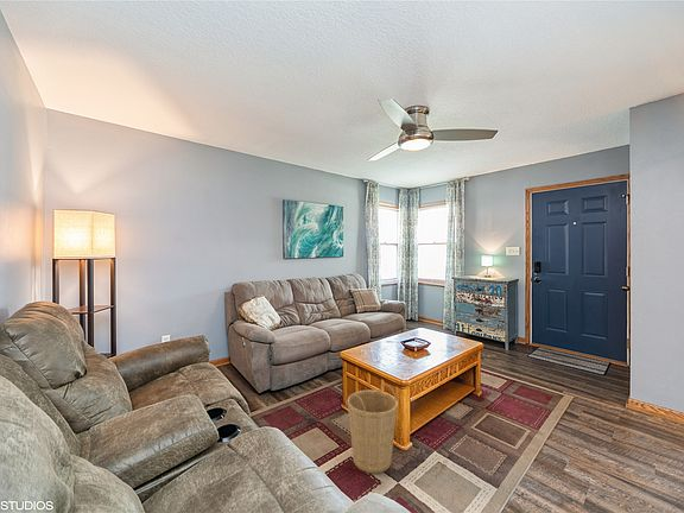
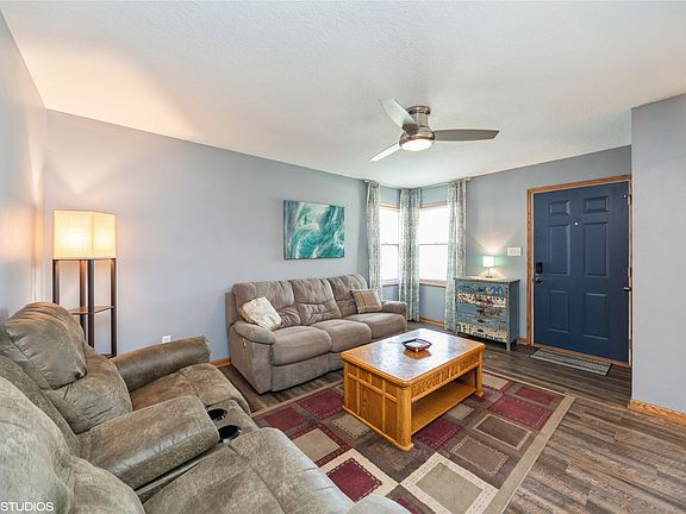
- basket [346,382,399,475]
